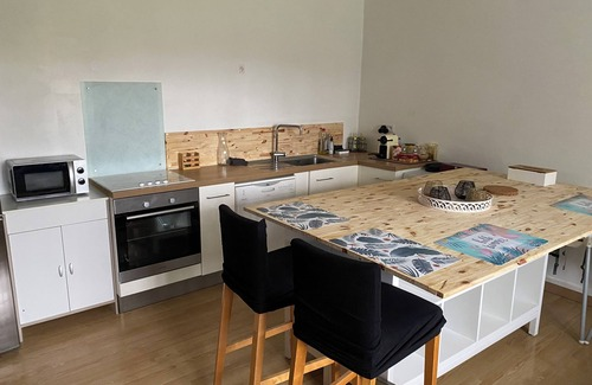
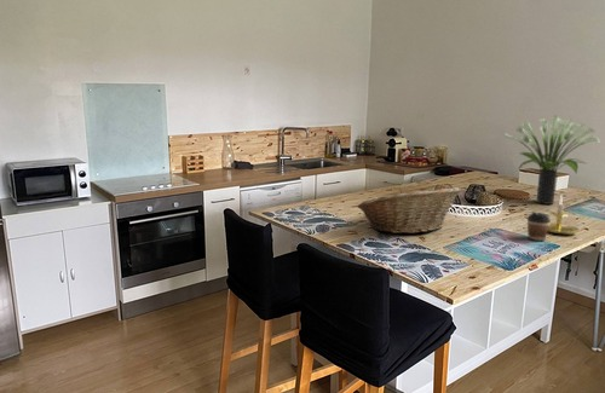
+ candle holder [547,193,580,236]
+ potted plant [503,114,601,206]
+ coffee cup [526,210,552,242]
+ fruit basket [356,186,462,235]
